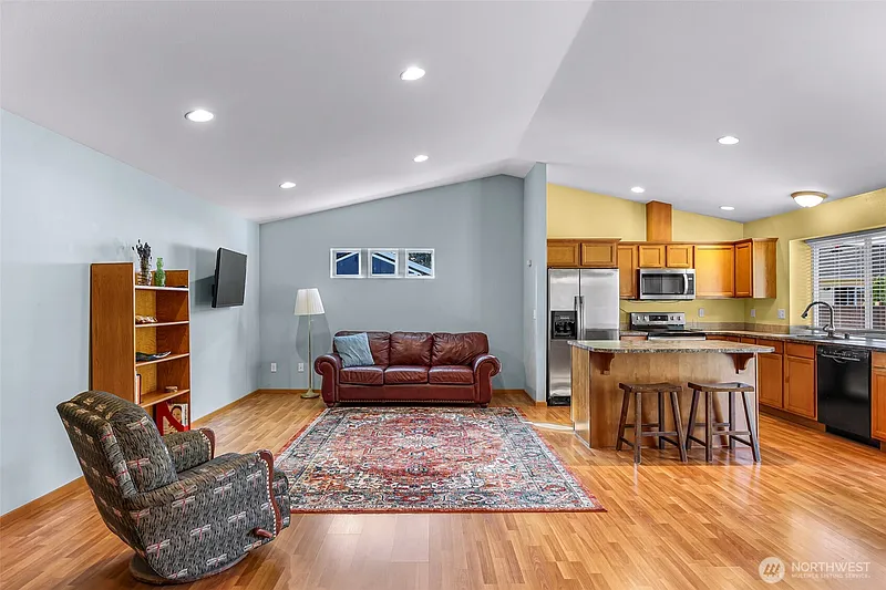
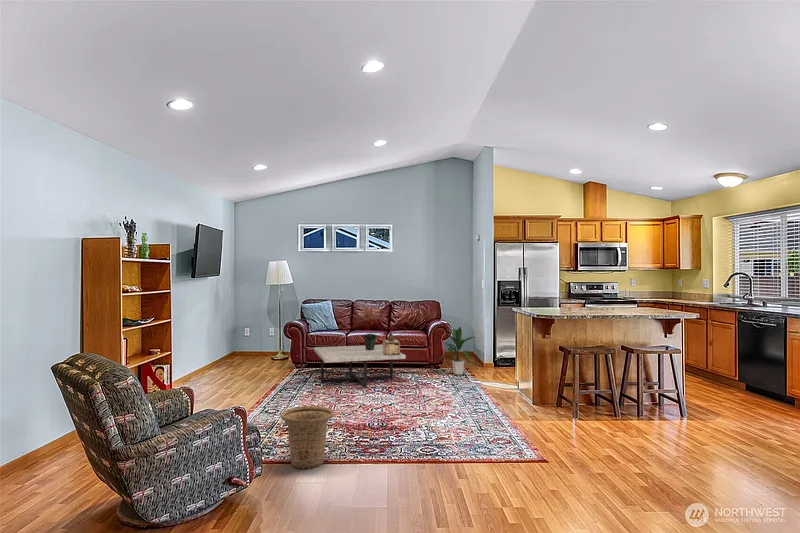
+ potted plant [362,320,379,350]
+ coffee table [313,344,407,389]
+ decorative box [382,331,401,355]
+ indoor plant [437,326,478,375]
+ basket [280,405,335,470]
